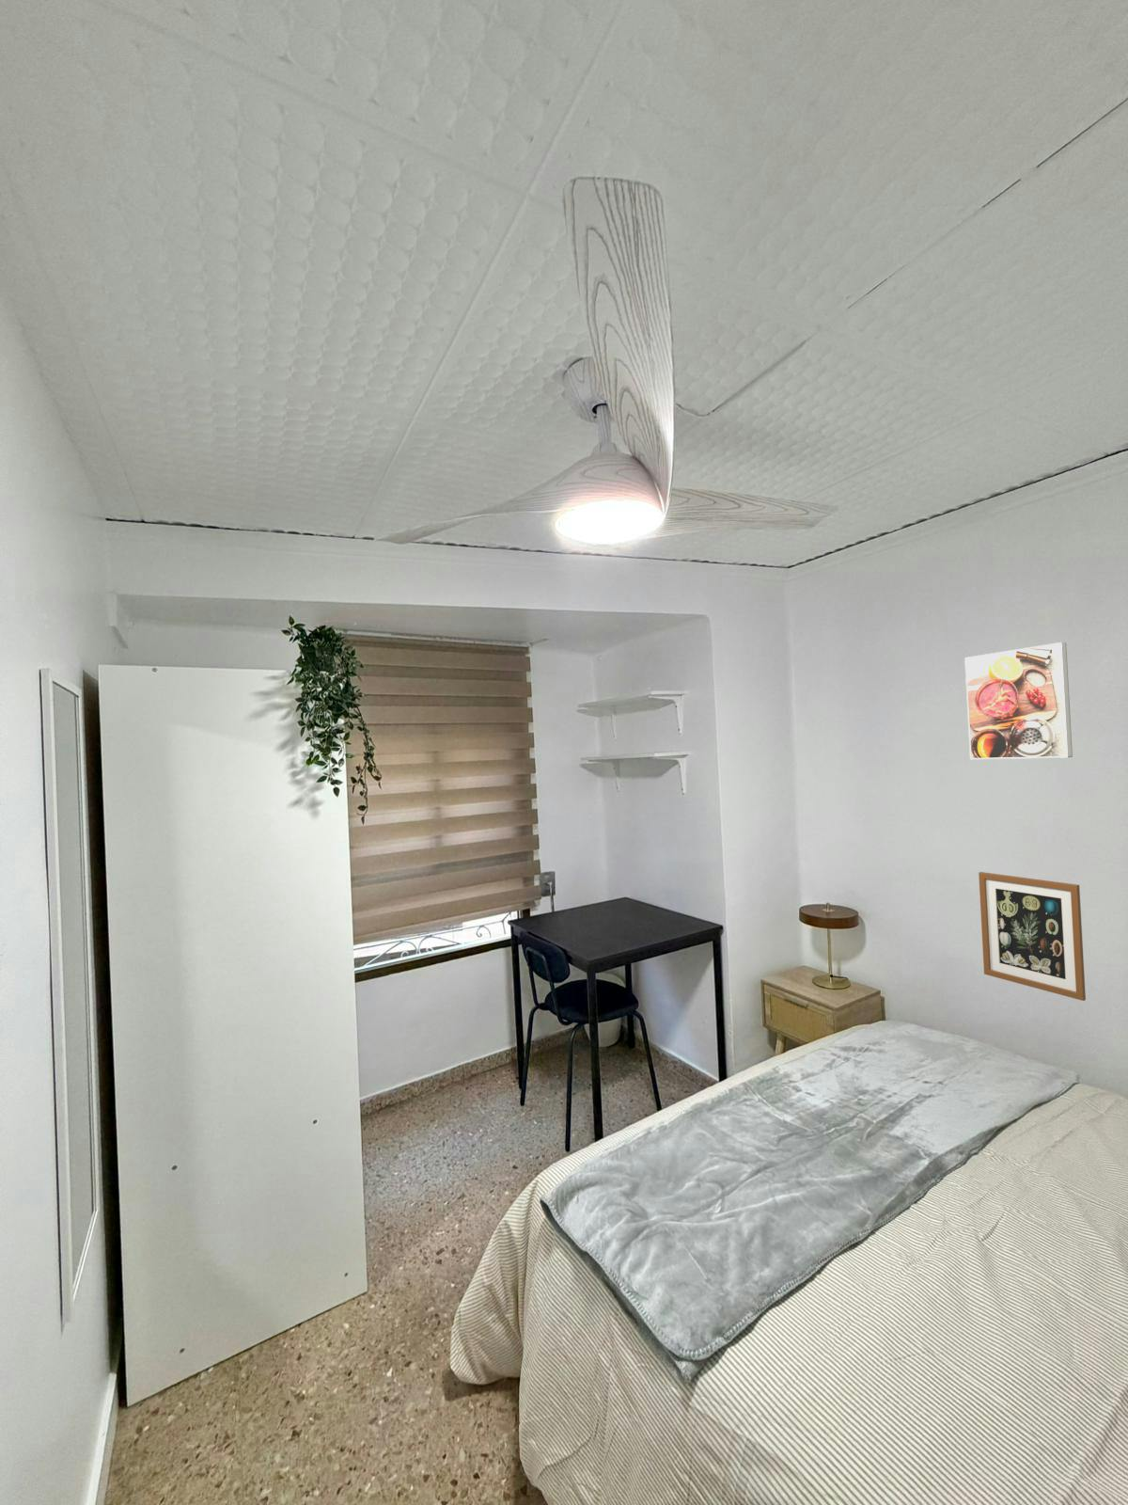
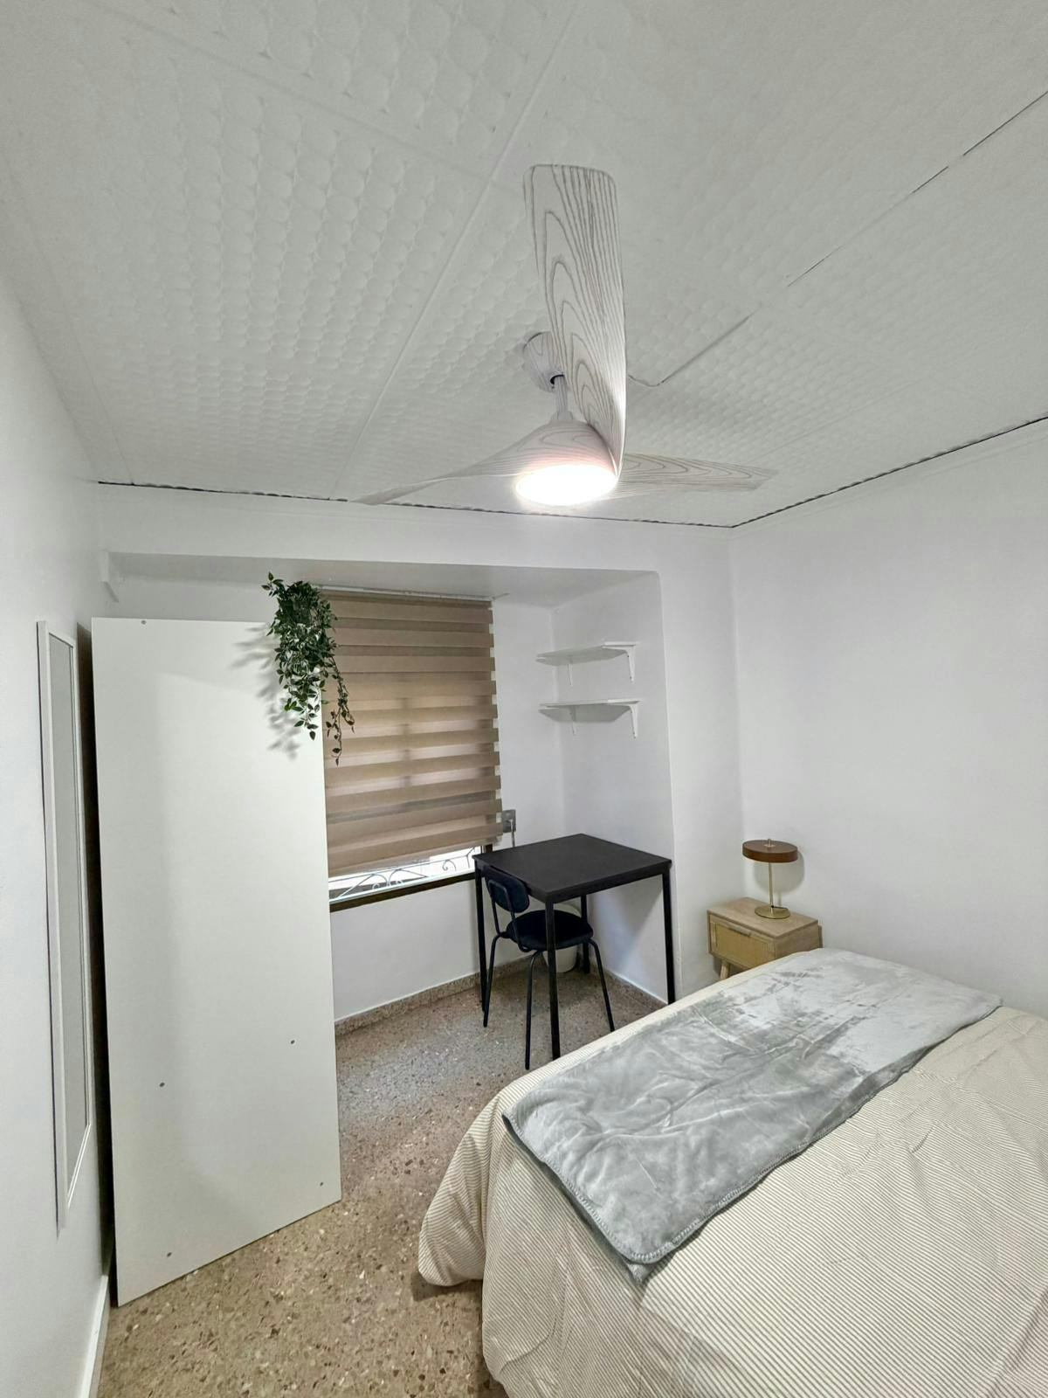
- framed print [963,641,1073,760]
- wall art [978,871,1087,1001]
